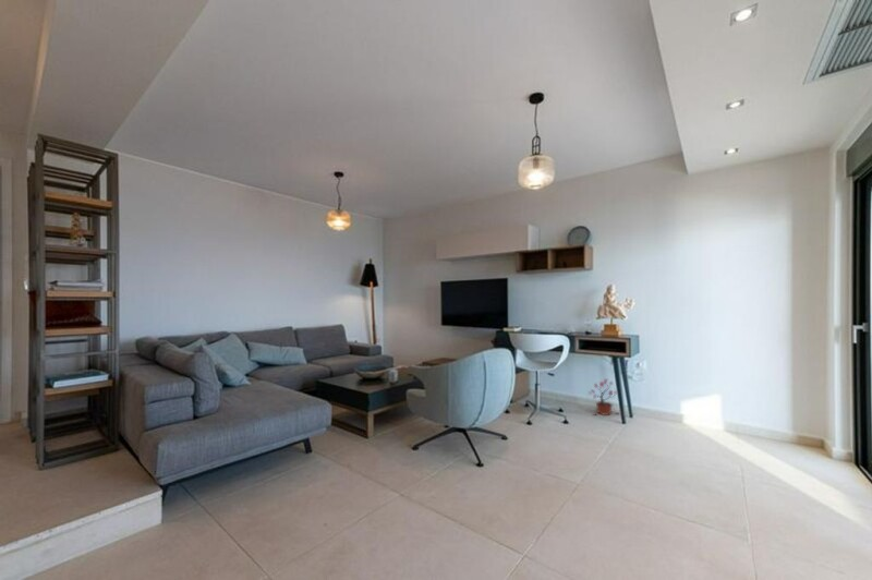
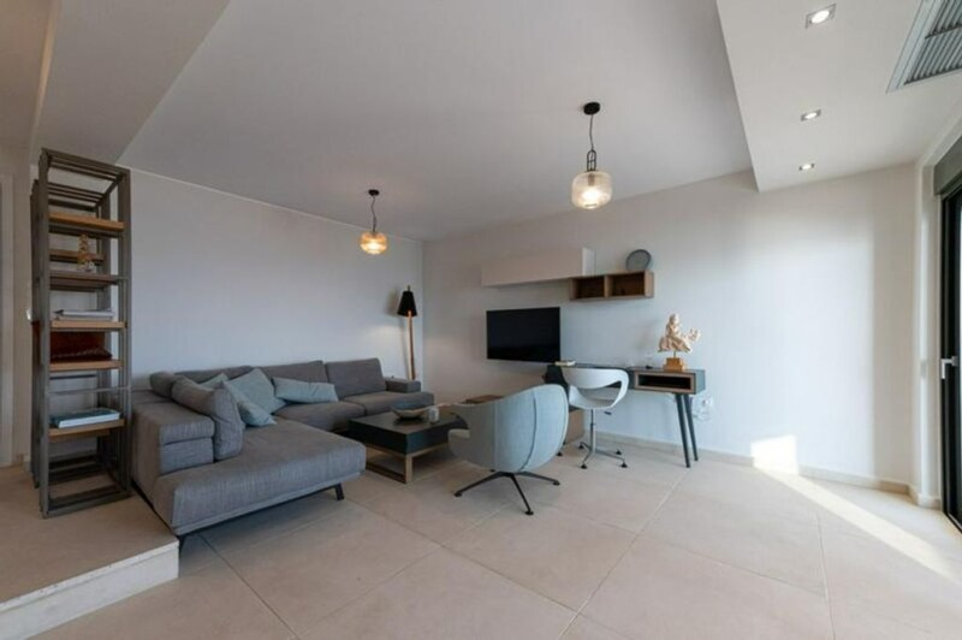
- potted plant [589,377,620,416]
